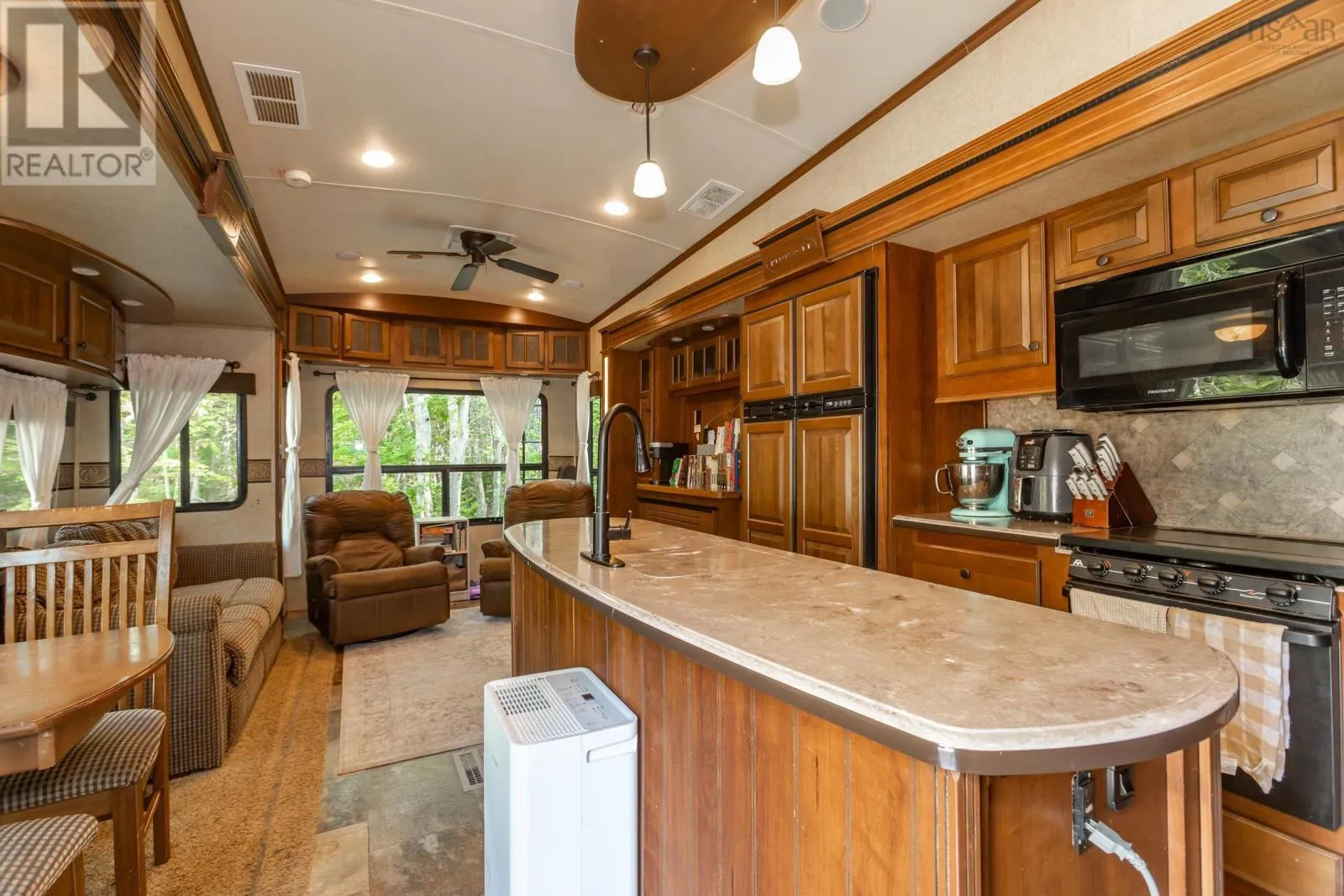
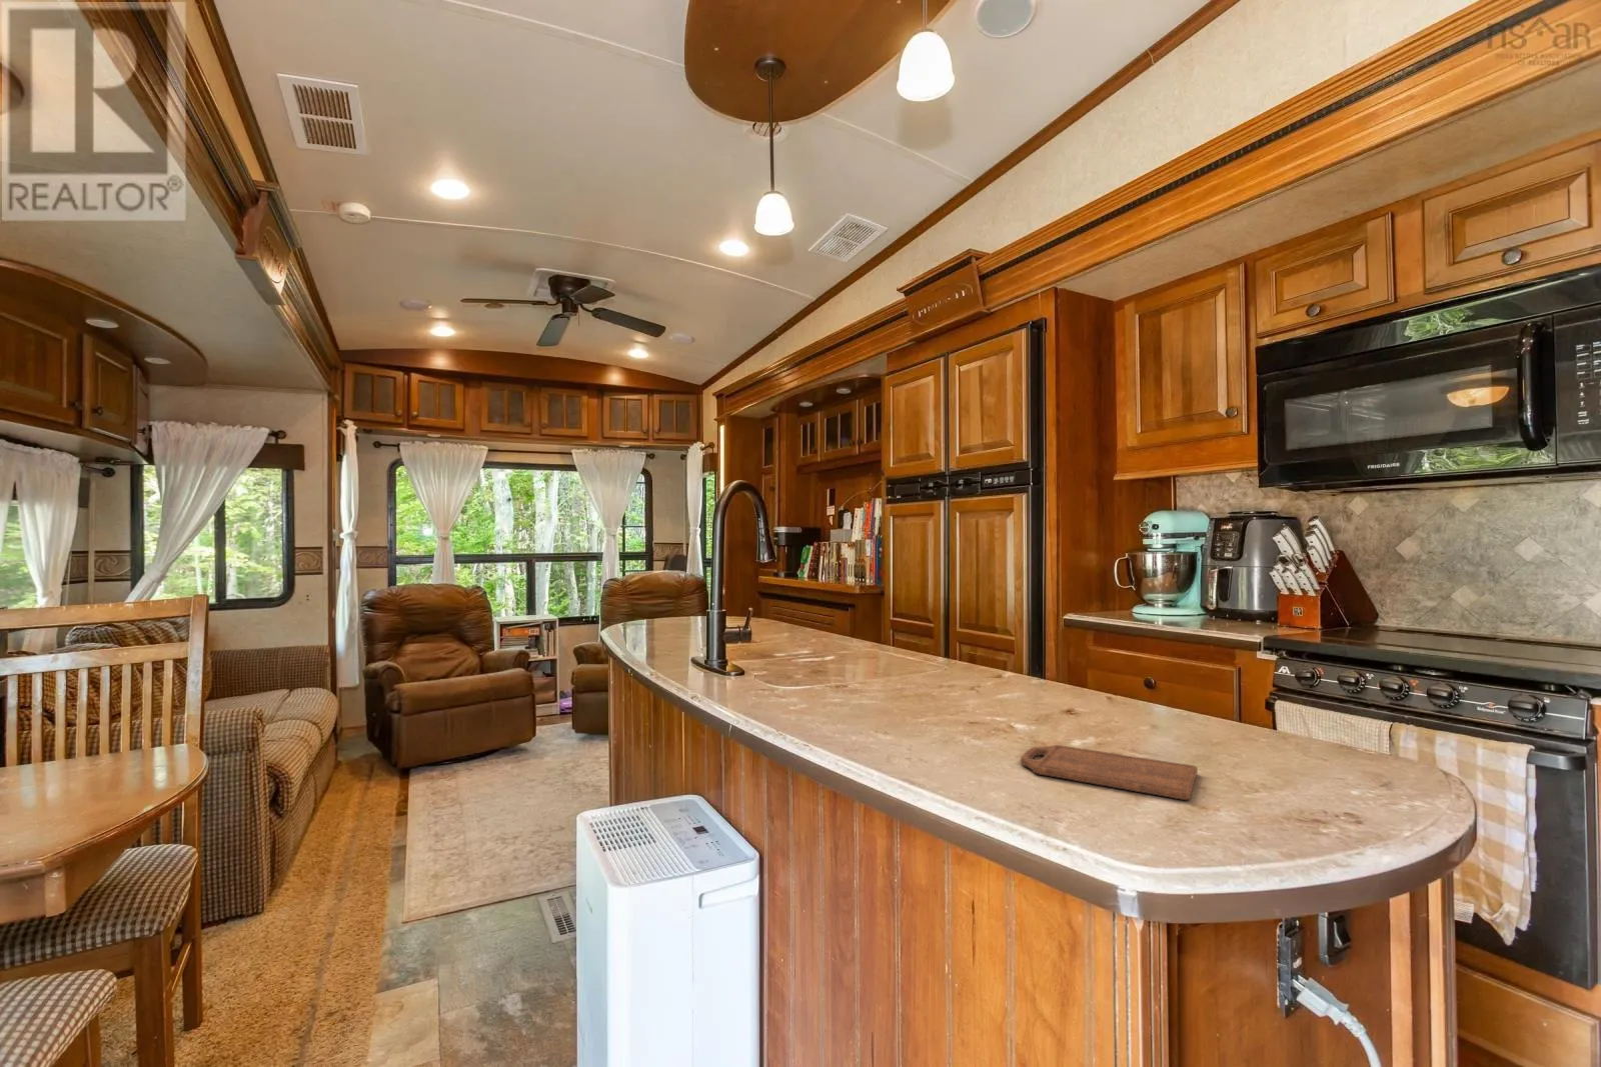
+ cutting board [1020,744,1198,801]
